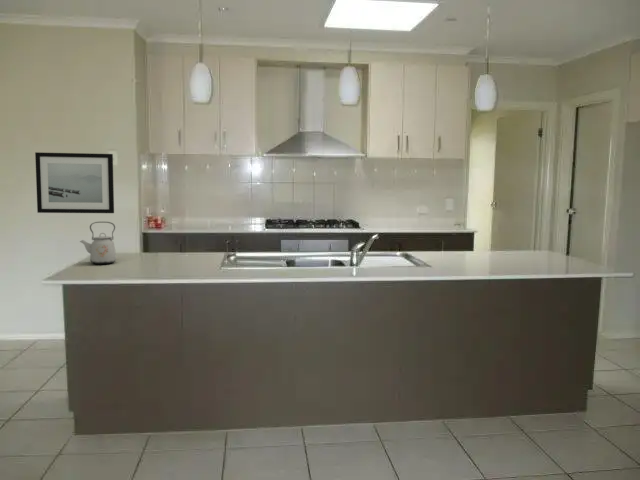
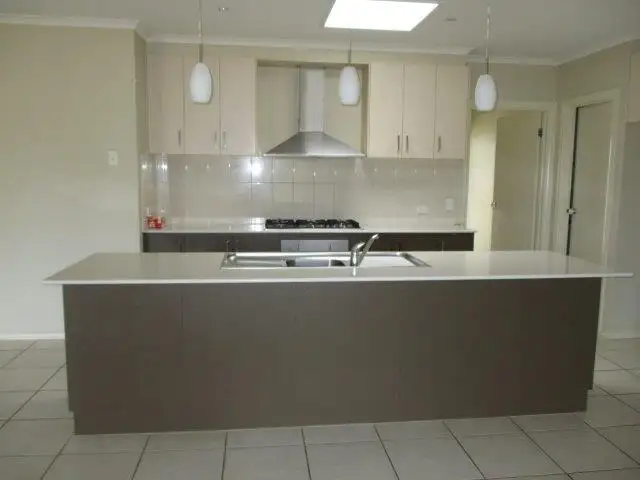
- kettle [79,221,117,265]
- wall art [34,151,115,214]
